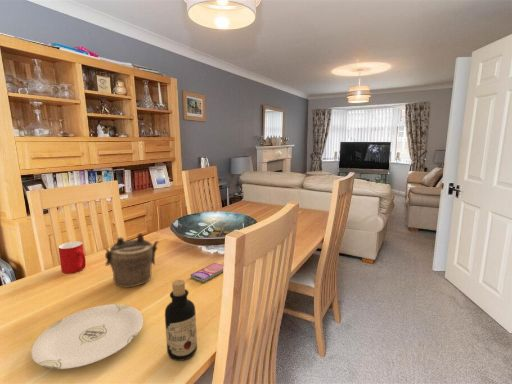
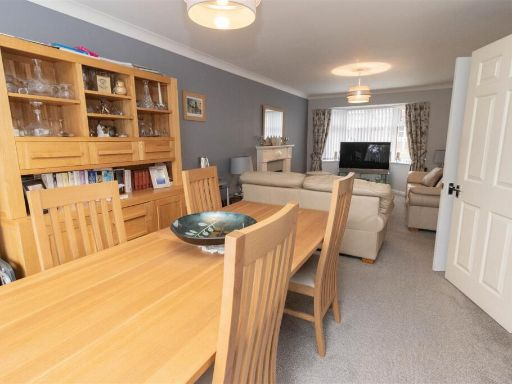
- plate [30,303,144,370]
- smartphone [190,262,224,283]
- cup [57,240,87,275]
- bottle [164,279,198,362]
- teapot [104,232,160,289]
